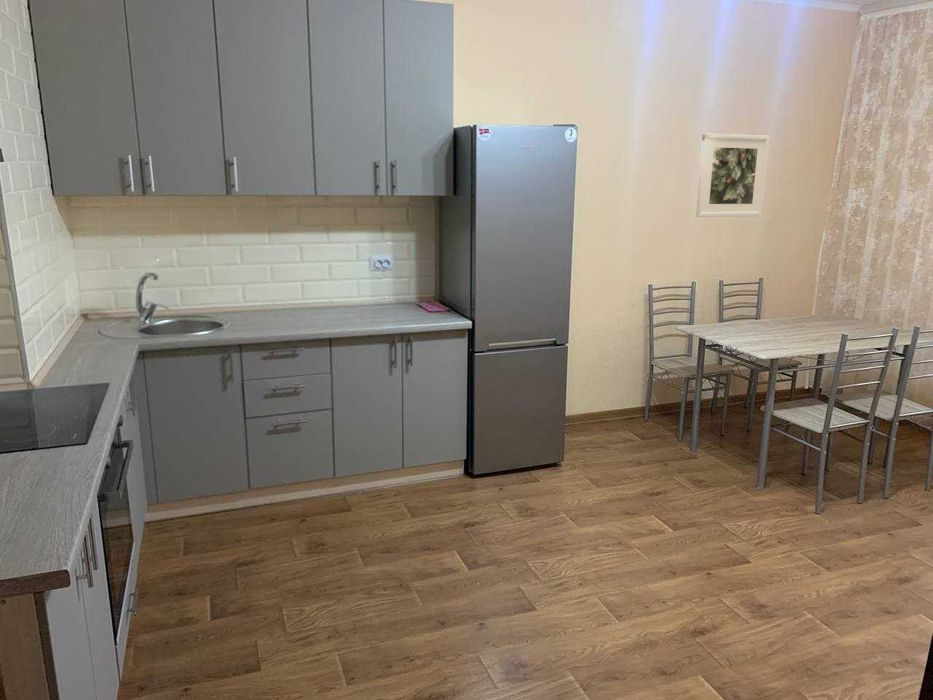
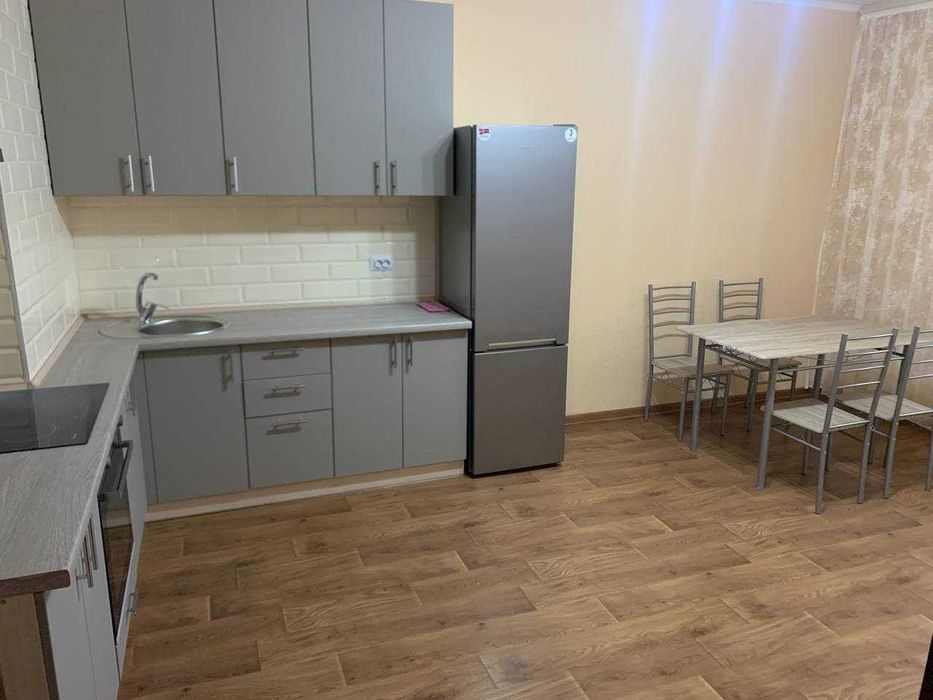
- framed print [695,132,770,218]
